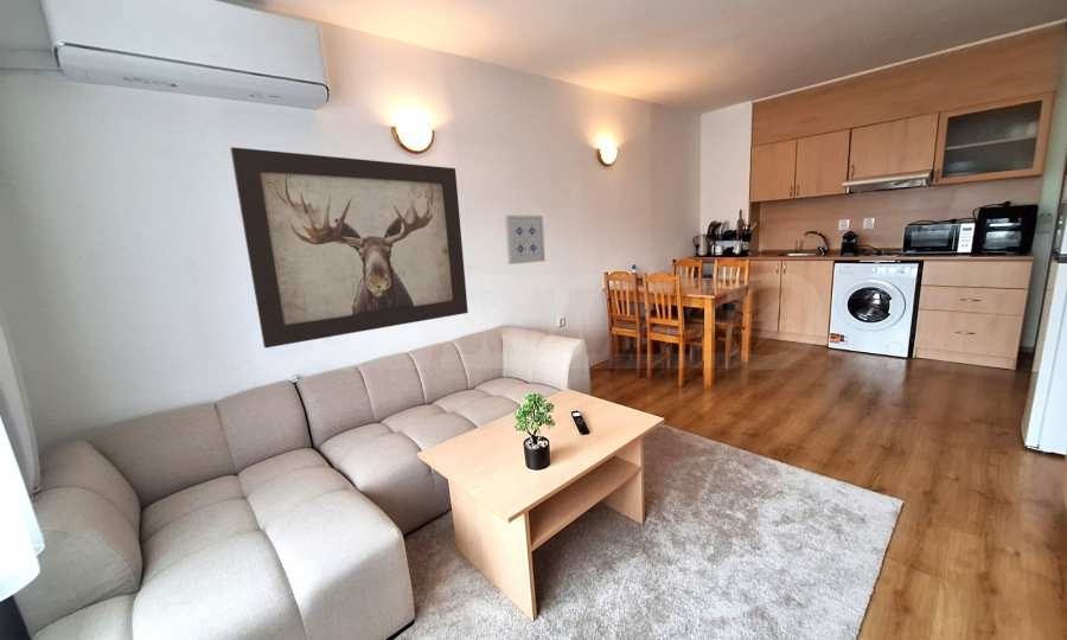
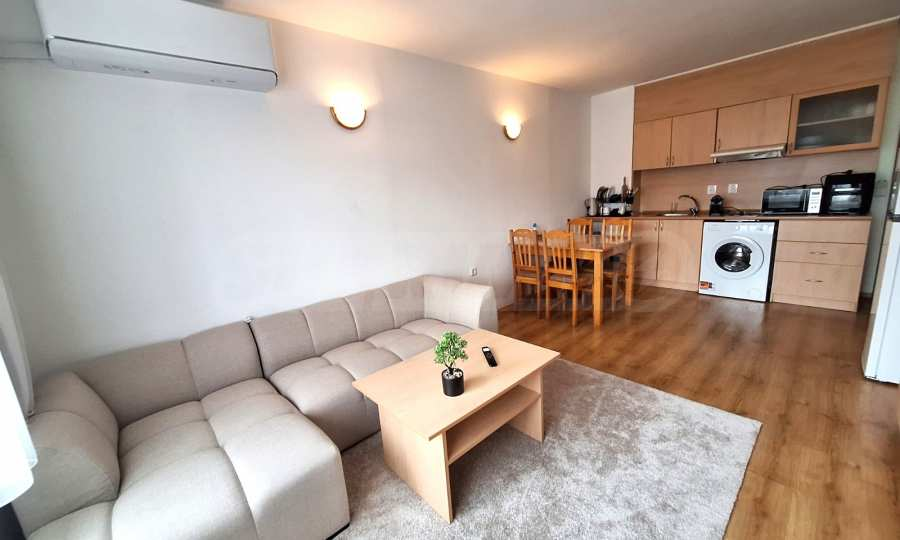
- wall art [504,215,547,265]
- wall art [229,146,469,350]
